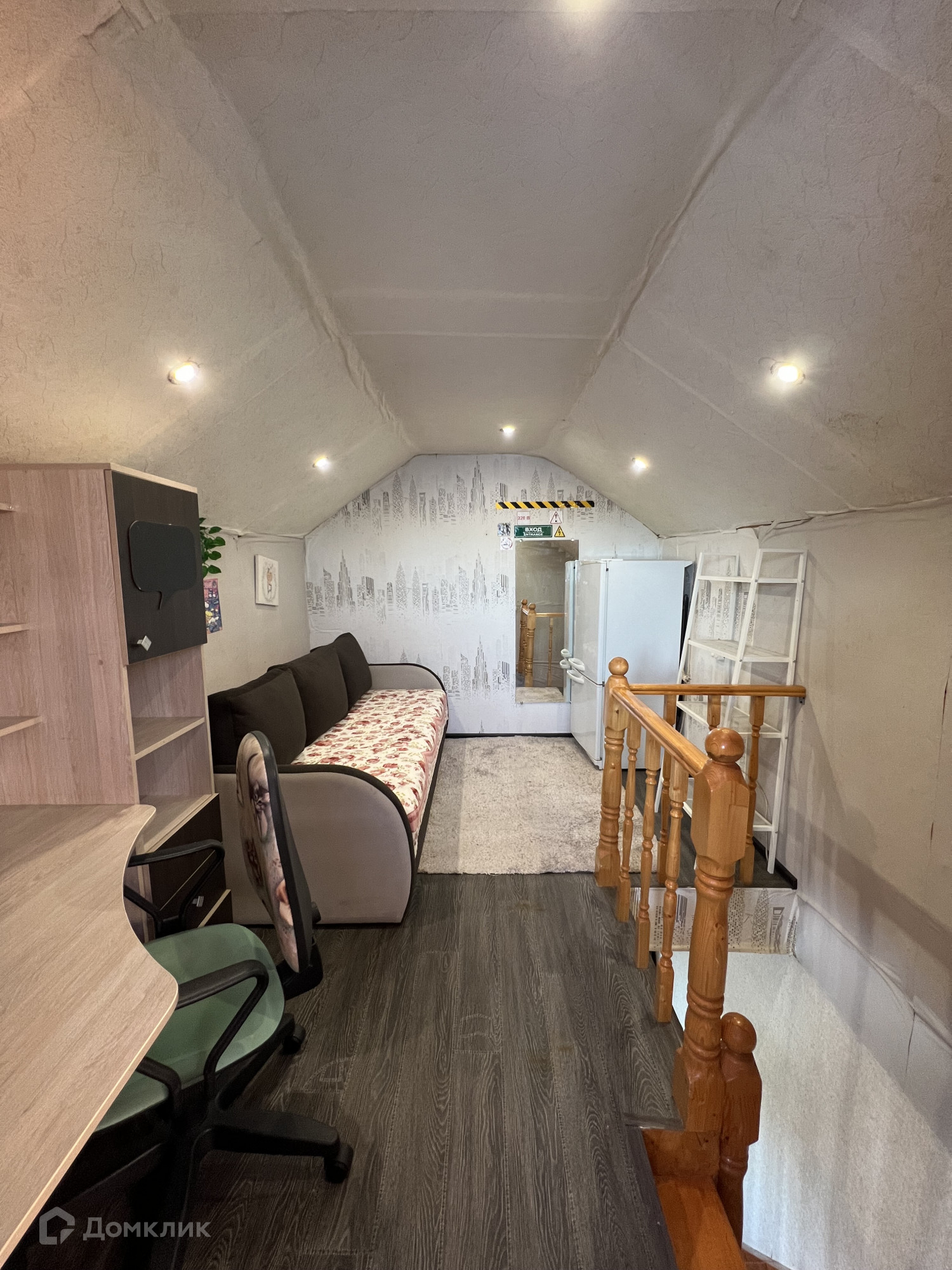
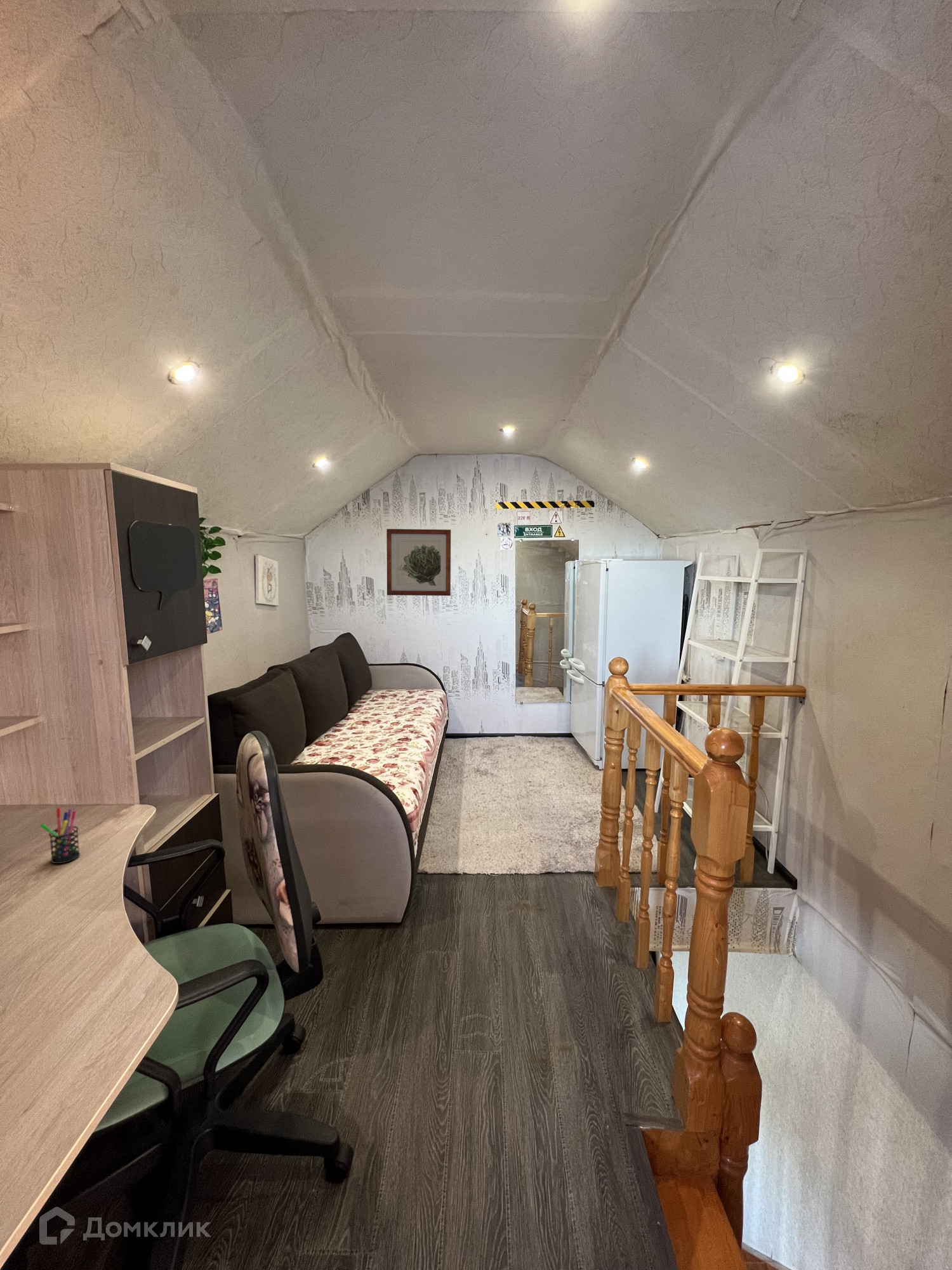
+ pen holder [40,807,81,864]
+ wall art [386,528,451,596]
